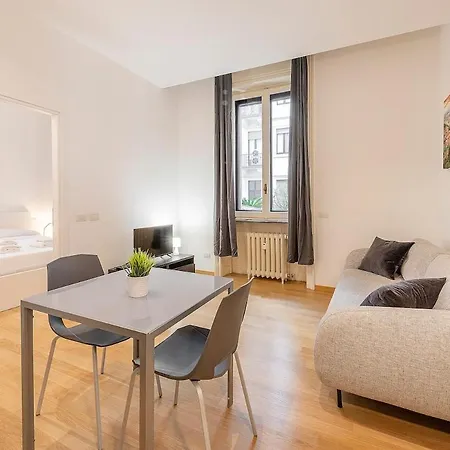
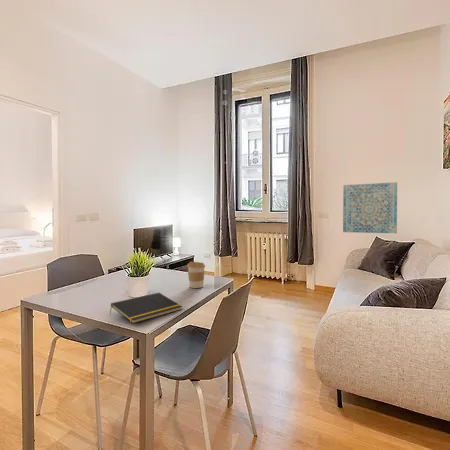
+ wall art [342,181,398,234]
+ coffee cup [186,261,206,289]
+ notepad [109,292,183,324]
